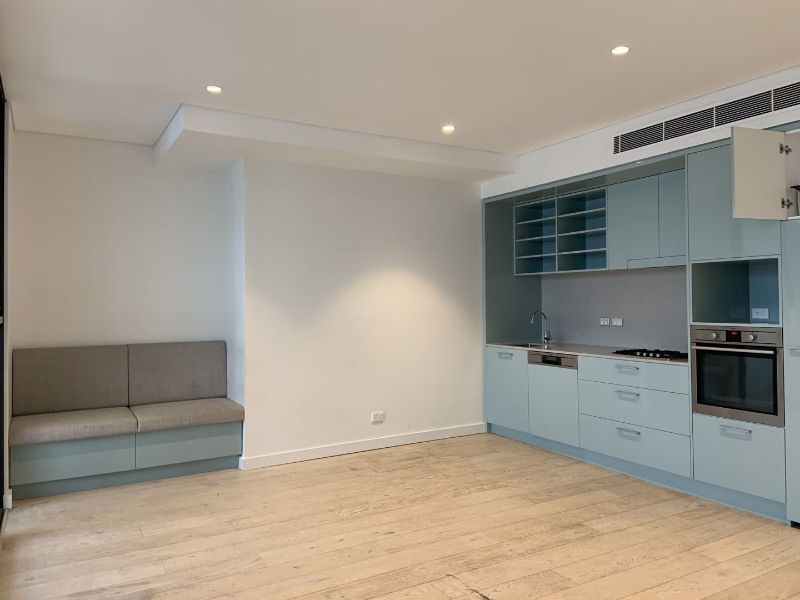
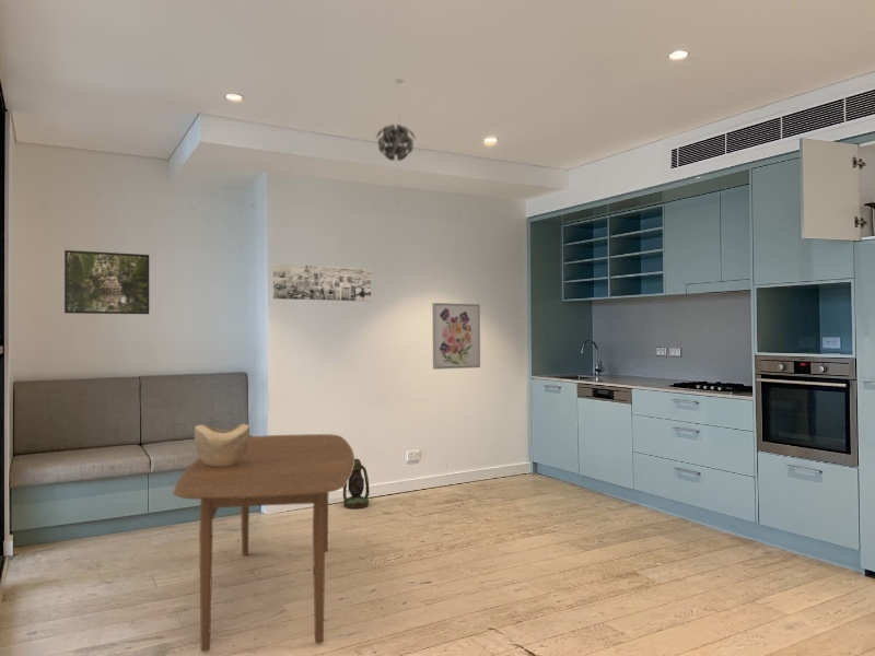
+ wall art [272,262,372,302]
+ lantern [342,458,370,509]
+ dining table [172,433,355,653]
+ decorative bowl [194,423,250,467]
+ pendant light [375,79,417,162]
+ wall art [431,302,481,371]
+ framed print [63,249,150,315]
